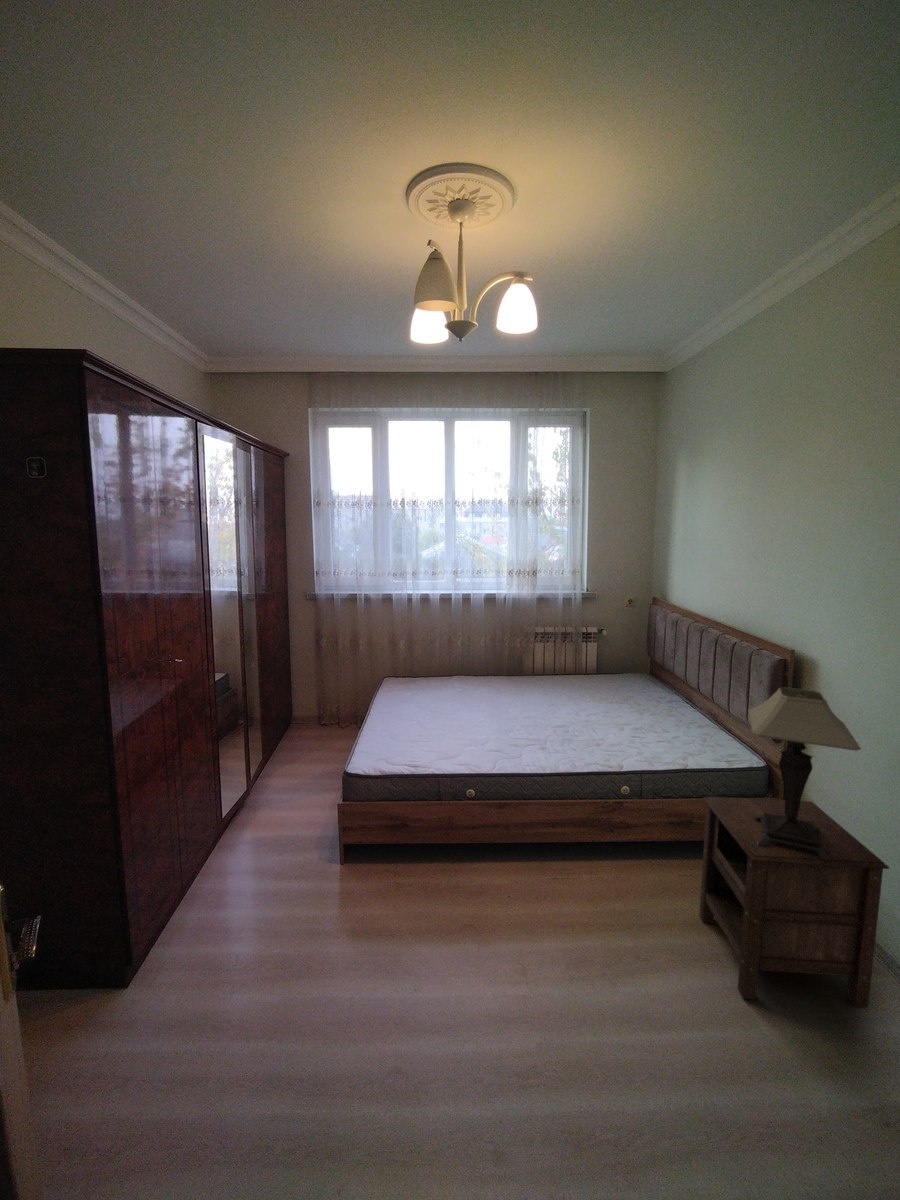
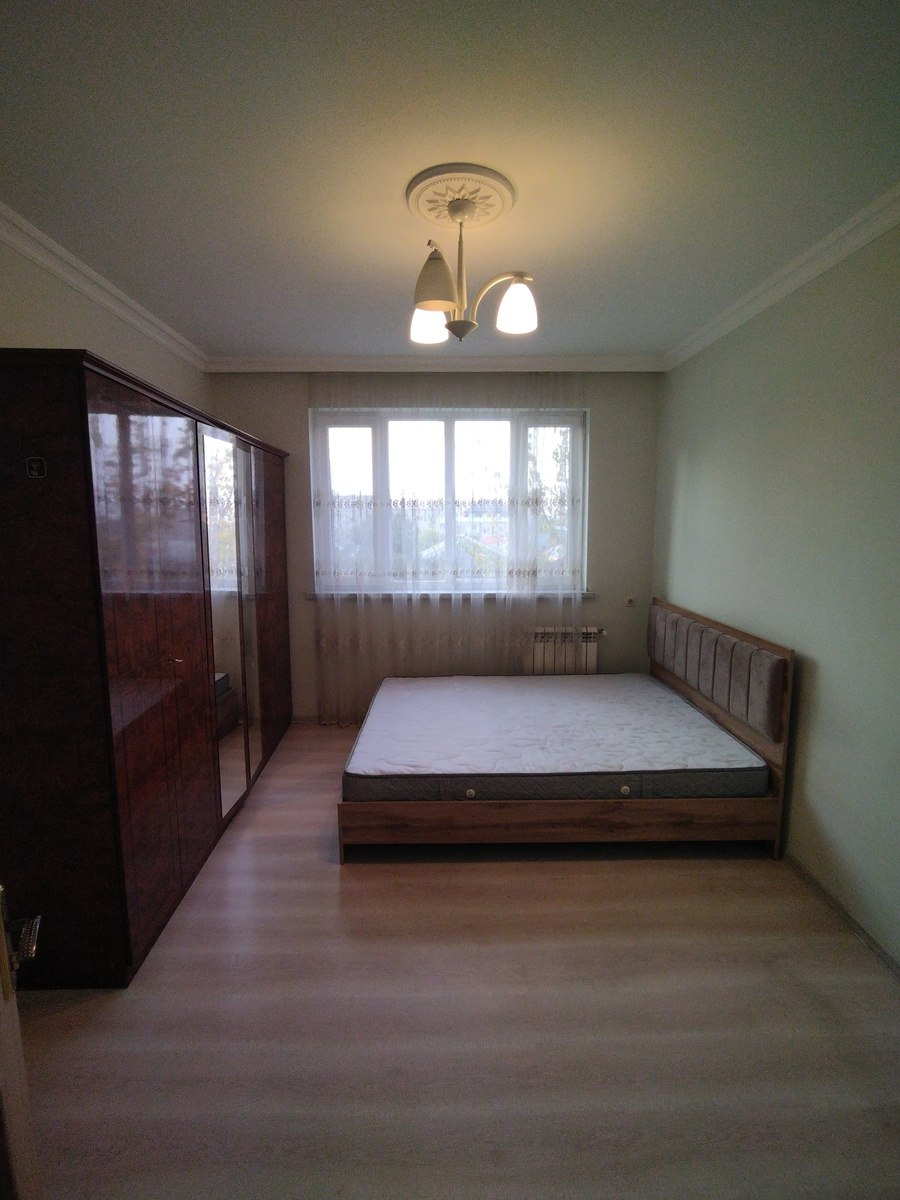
- nightstand [698,796,890,1009]
- table lamp [747,686,862,861]
